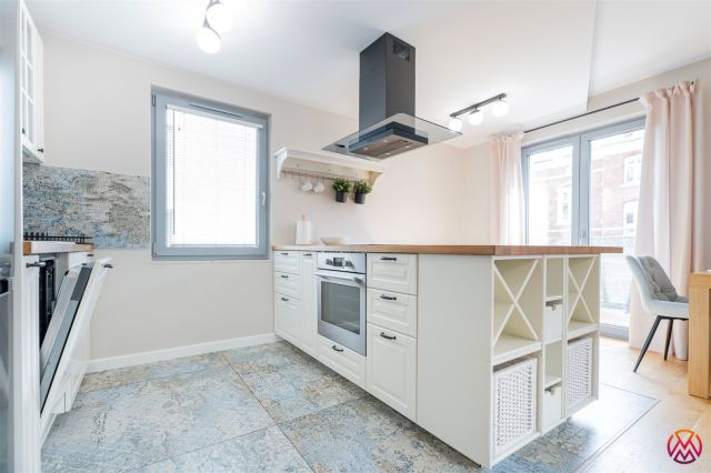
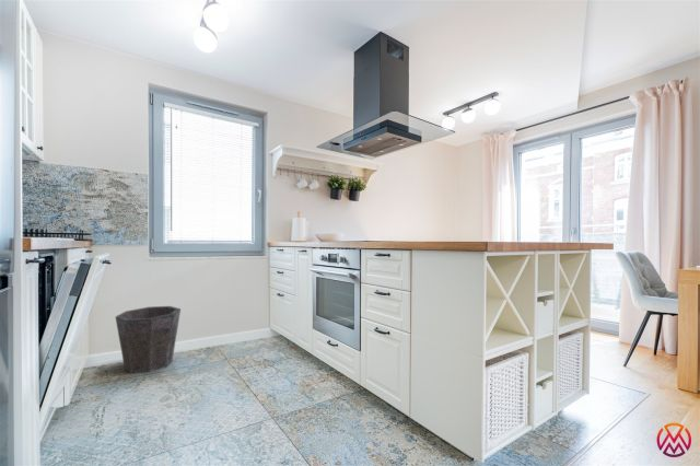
+ waste bin [114,305,182,374]
